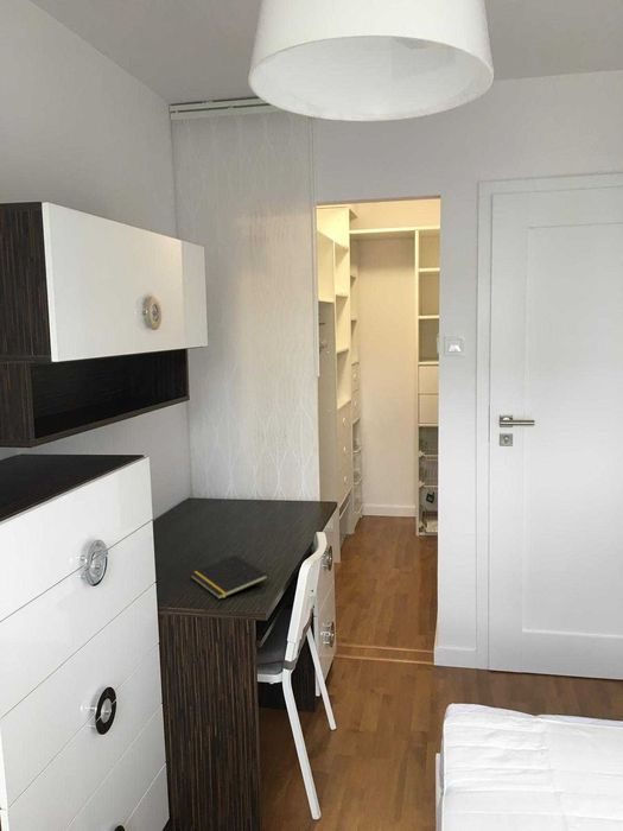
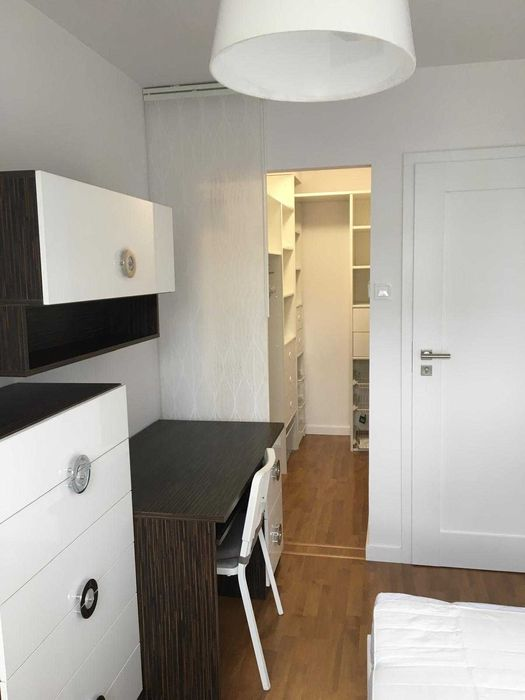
- notepad [189,554,269,601]
